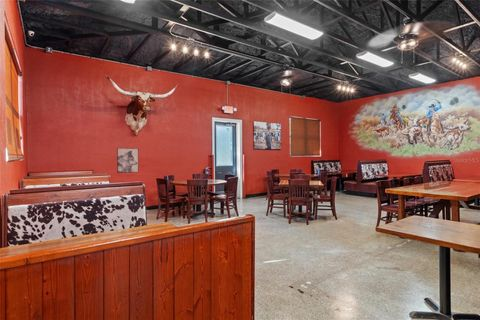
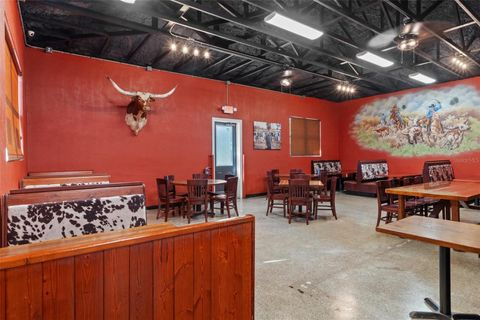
- wall art [116,147,140,174]
